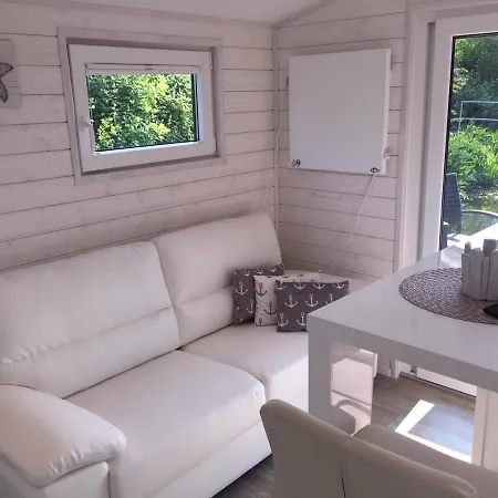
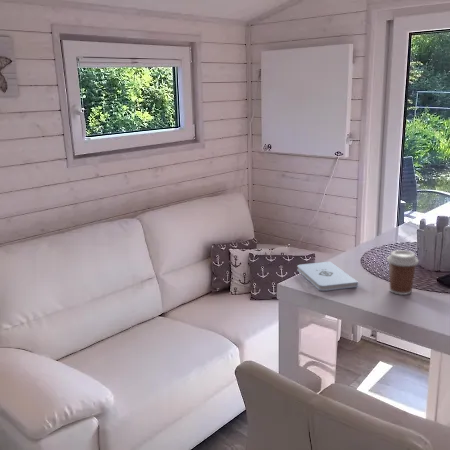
+ coffee cup [386,249,420,296]
+ notepad [297,261,359,292]
